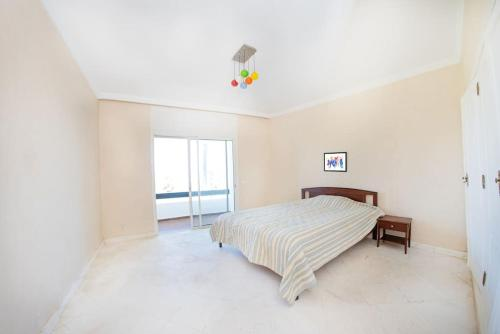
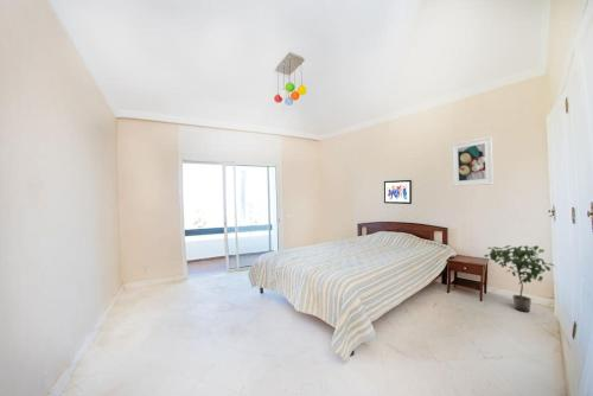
+ potted plant [483,244,555,313]
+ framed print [451,135,495,187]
